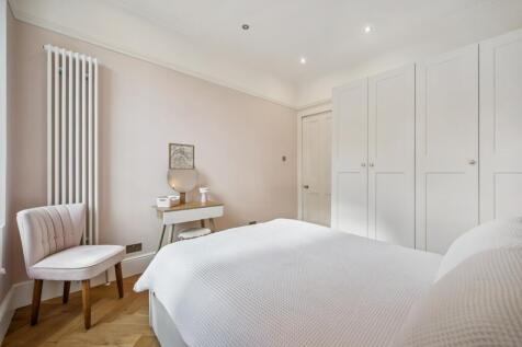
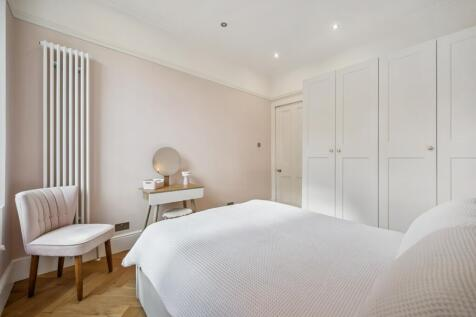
- wall art [168,142,195,171]
